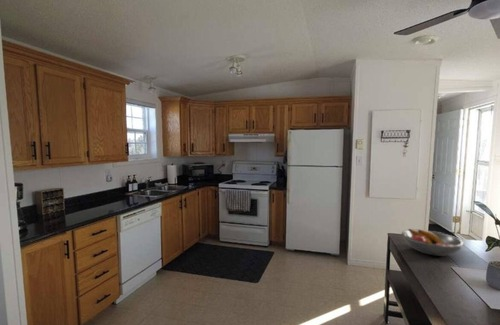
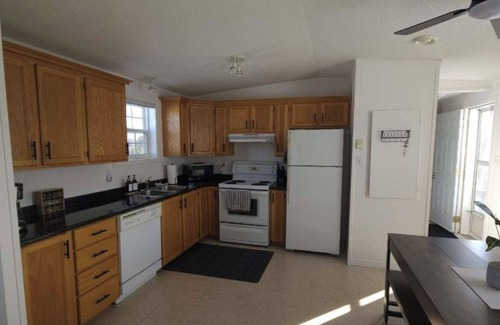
- fruit bowl [401,228,465,257]
